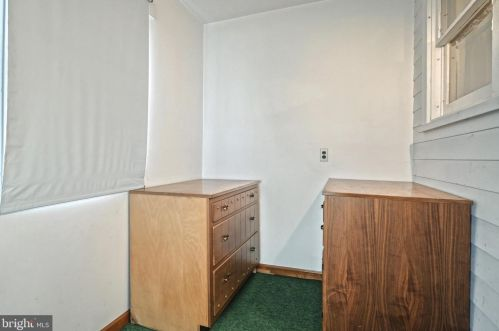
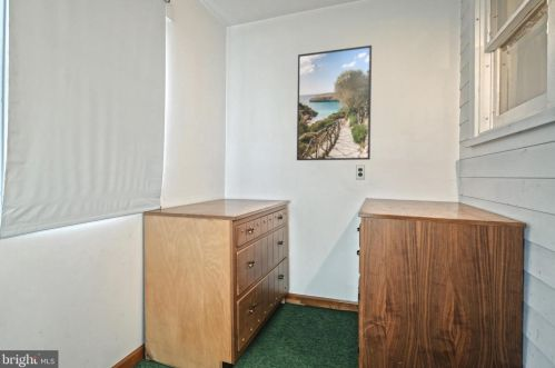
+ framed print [296,44,373,161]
